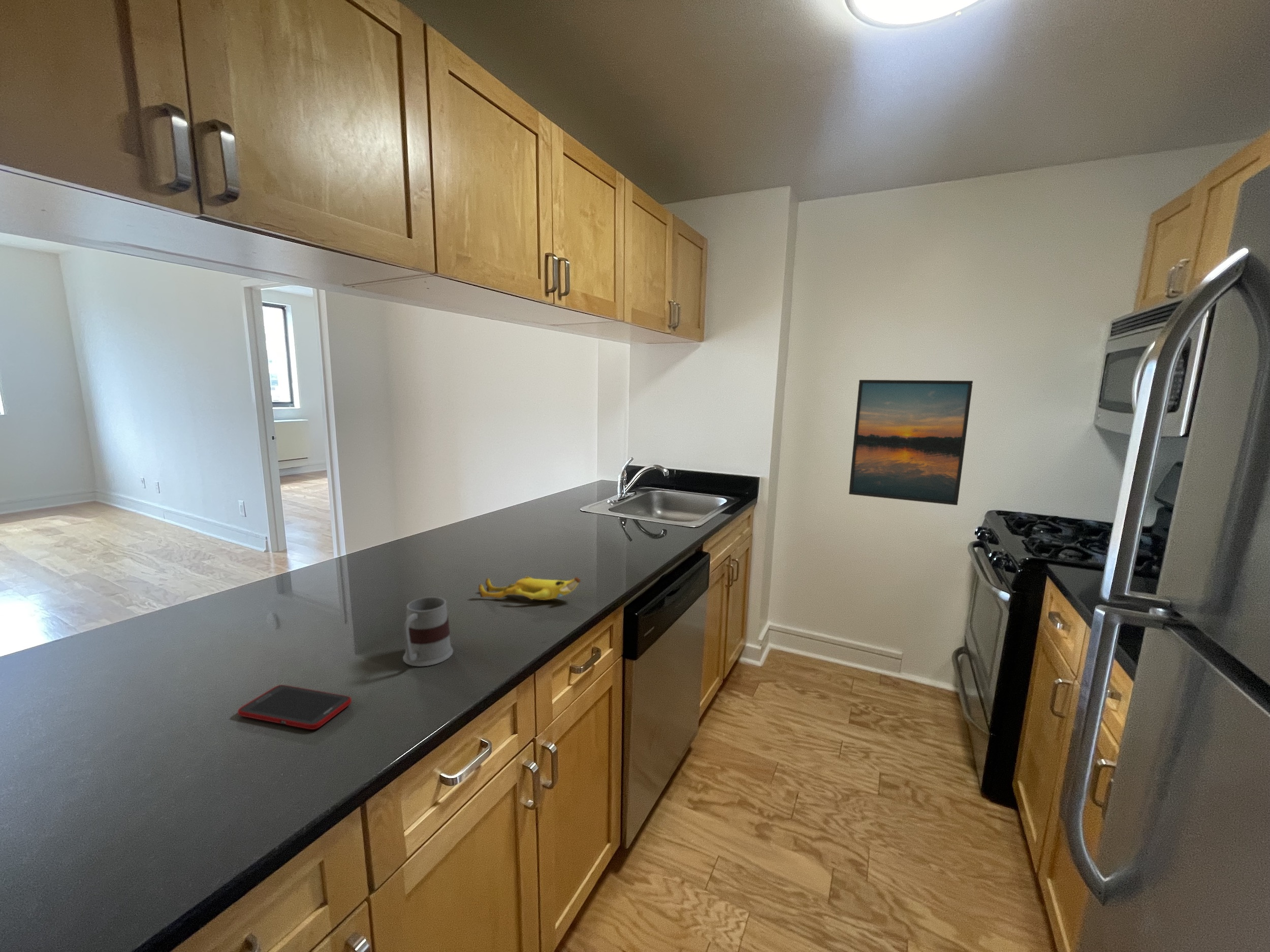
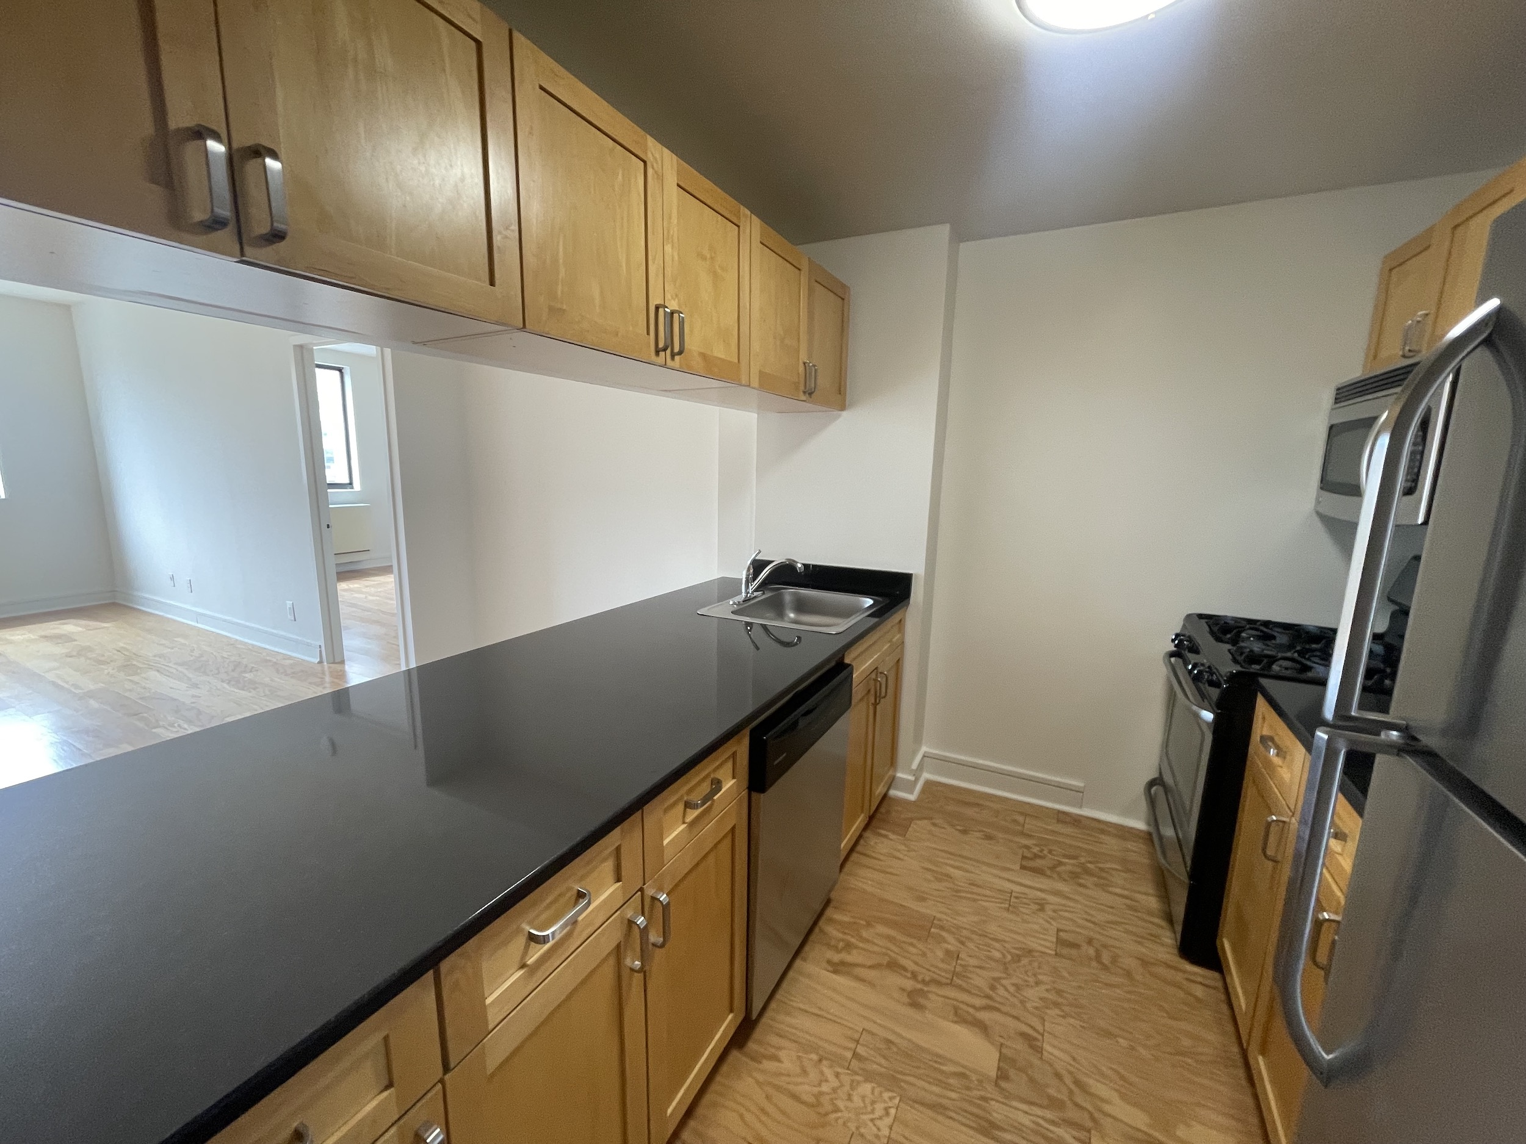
- mug [402,596,454,667]
- cell phone [237,684,352,730]
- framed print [848,379,973,506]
- banana [478,576,581,601]
